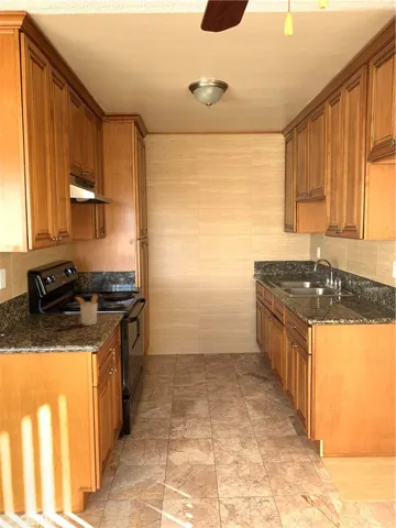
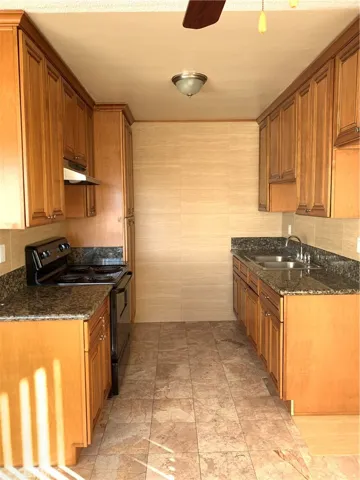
- utensil holder [74,294,99,327]
